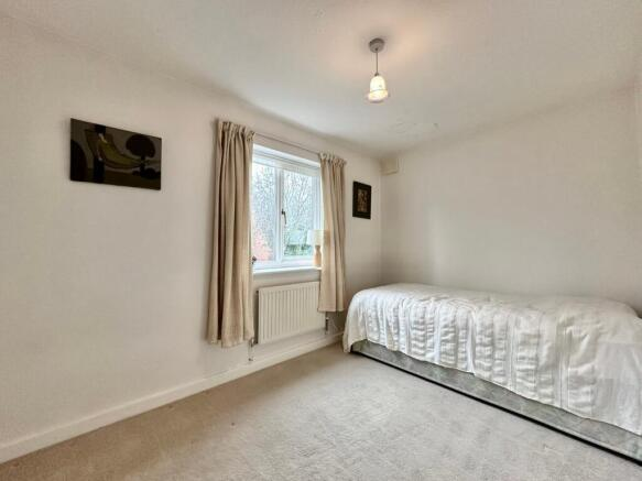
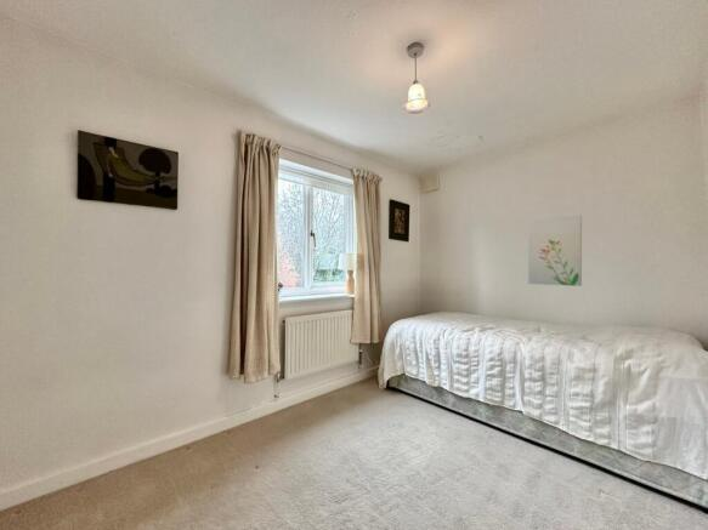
+ wall art [527,213,583,287]
